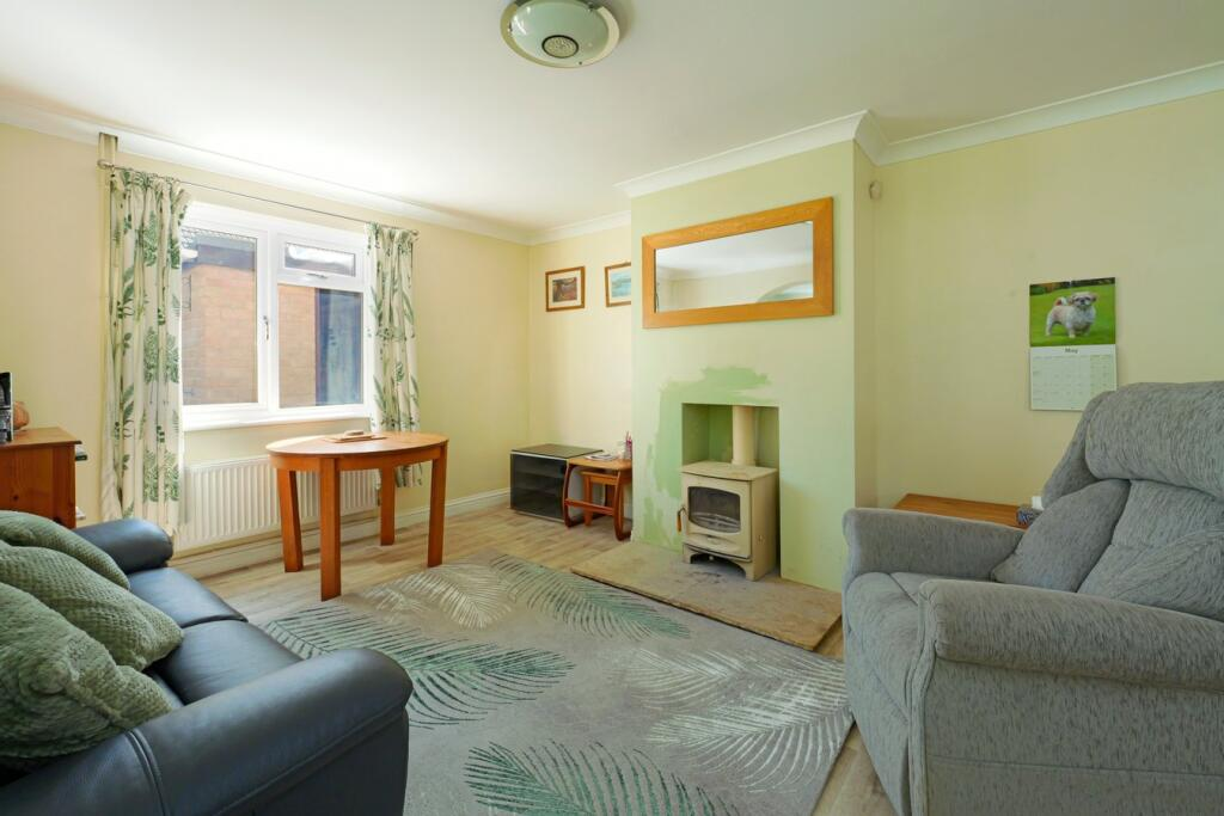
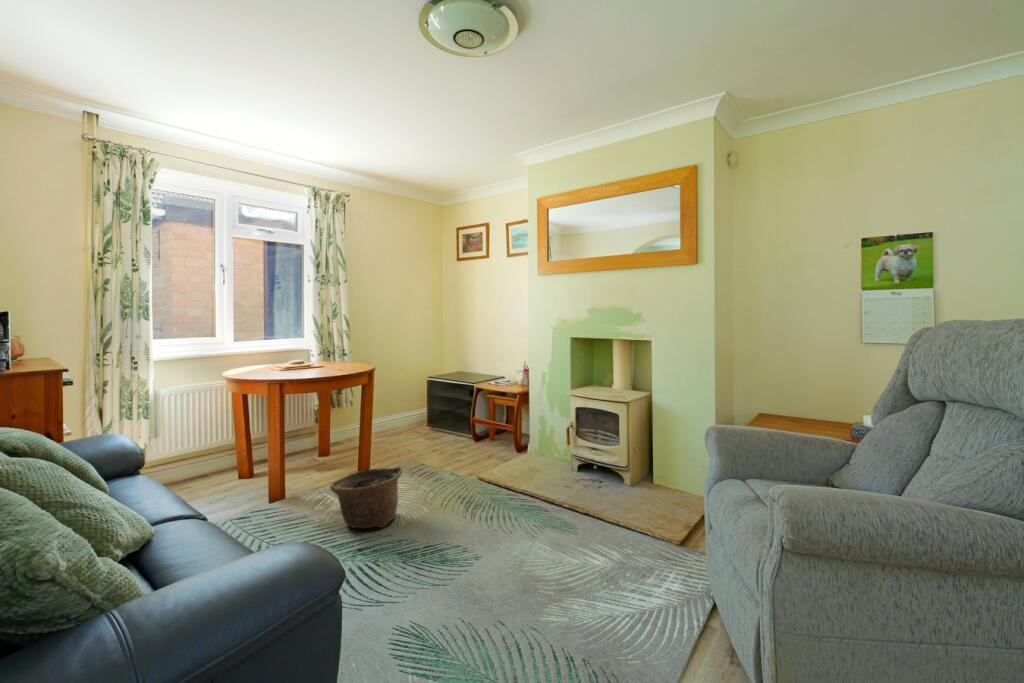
+ basket [329,465,404,529]
